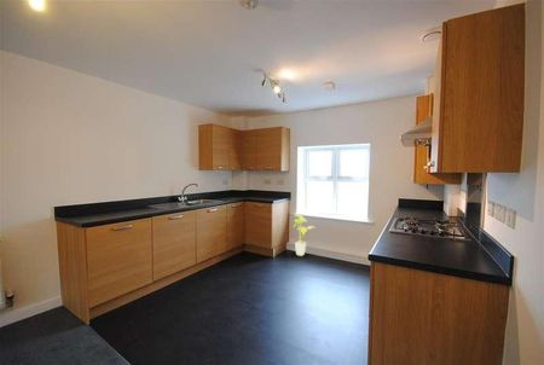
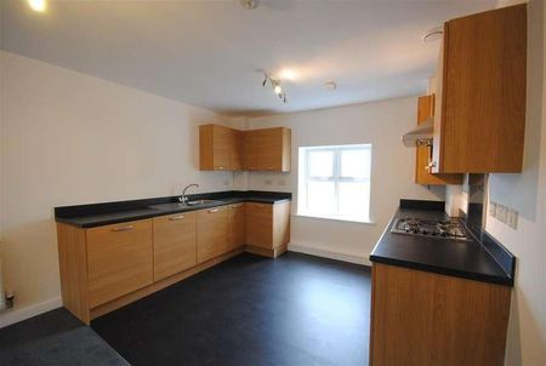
- house plant [291,213,317,257]
